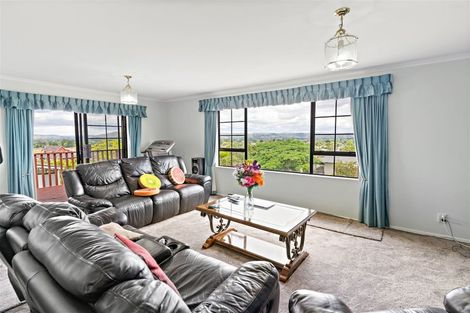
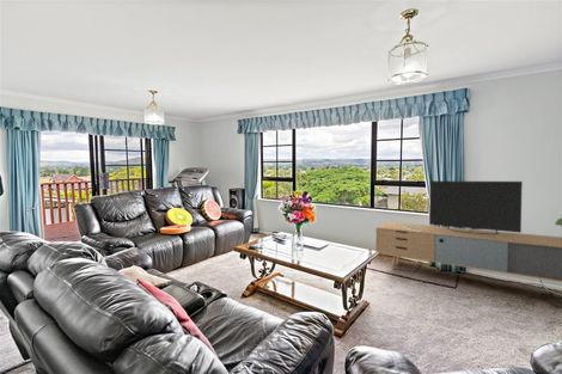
+ media console [375,180,562,283]
